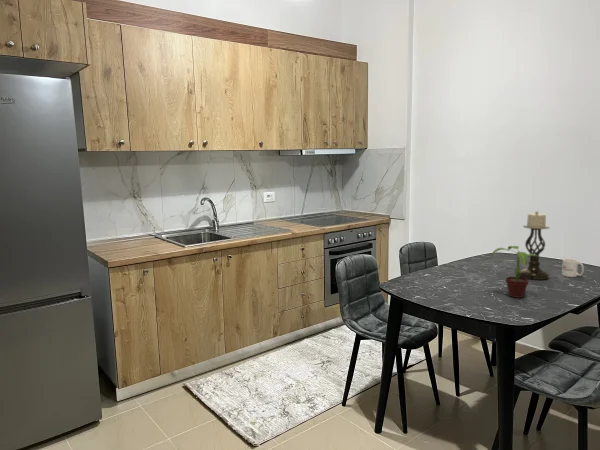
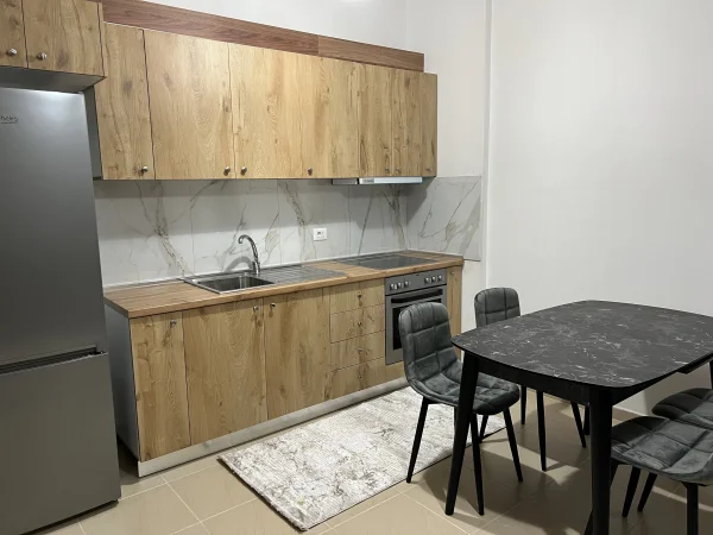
- potted plant [490,245,542,299]
- mug [561,258,585,278]
- candle holder [519,211,551,281]
